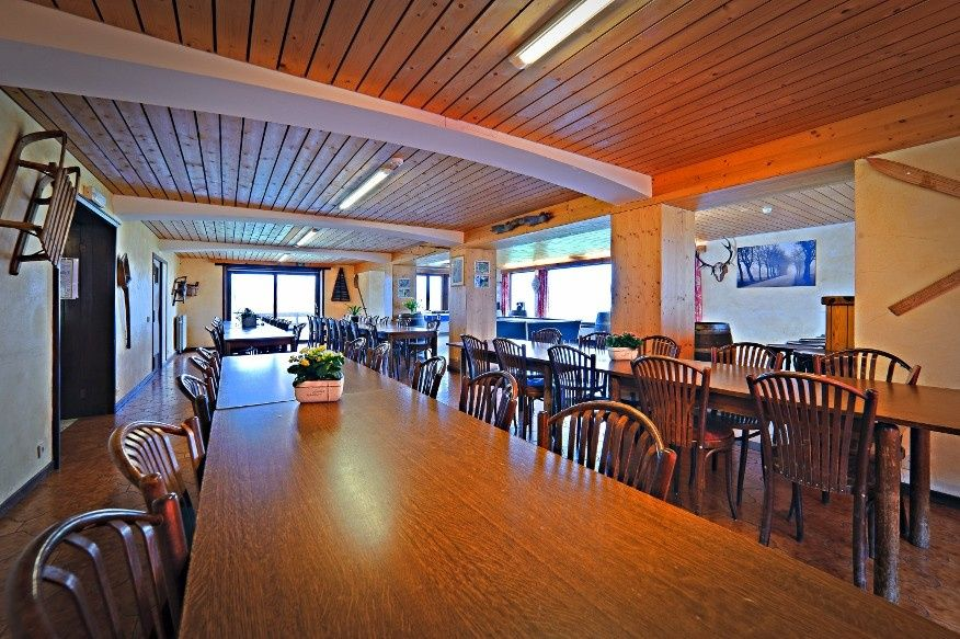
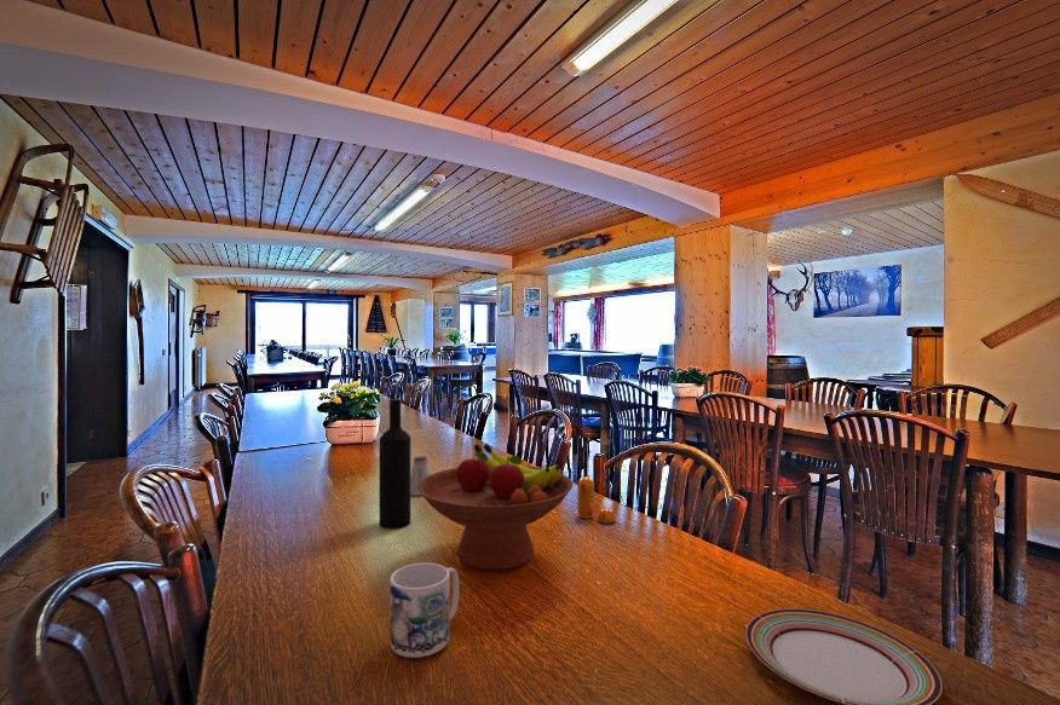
+ pepper shaker [576,475,616,525]
+ plate [744,608,944,705]
+ mug [388,562,461,659]
+ wine bottle [379,398,411,530]
+ saltshaker [410,455,431,497]
+ fruit bowl [417,443,575,572]
